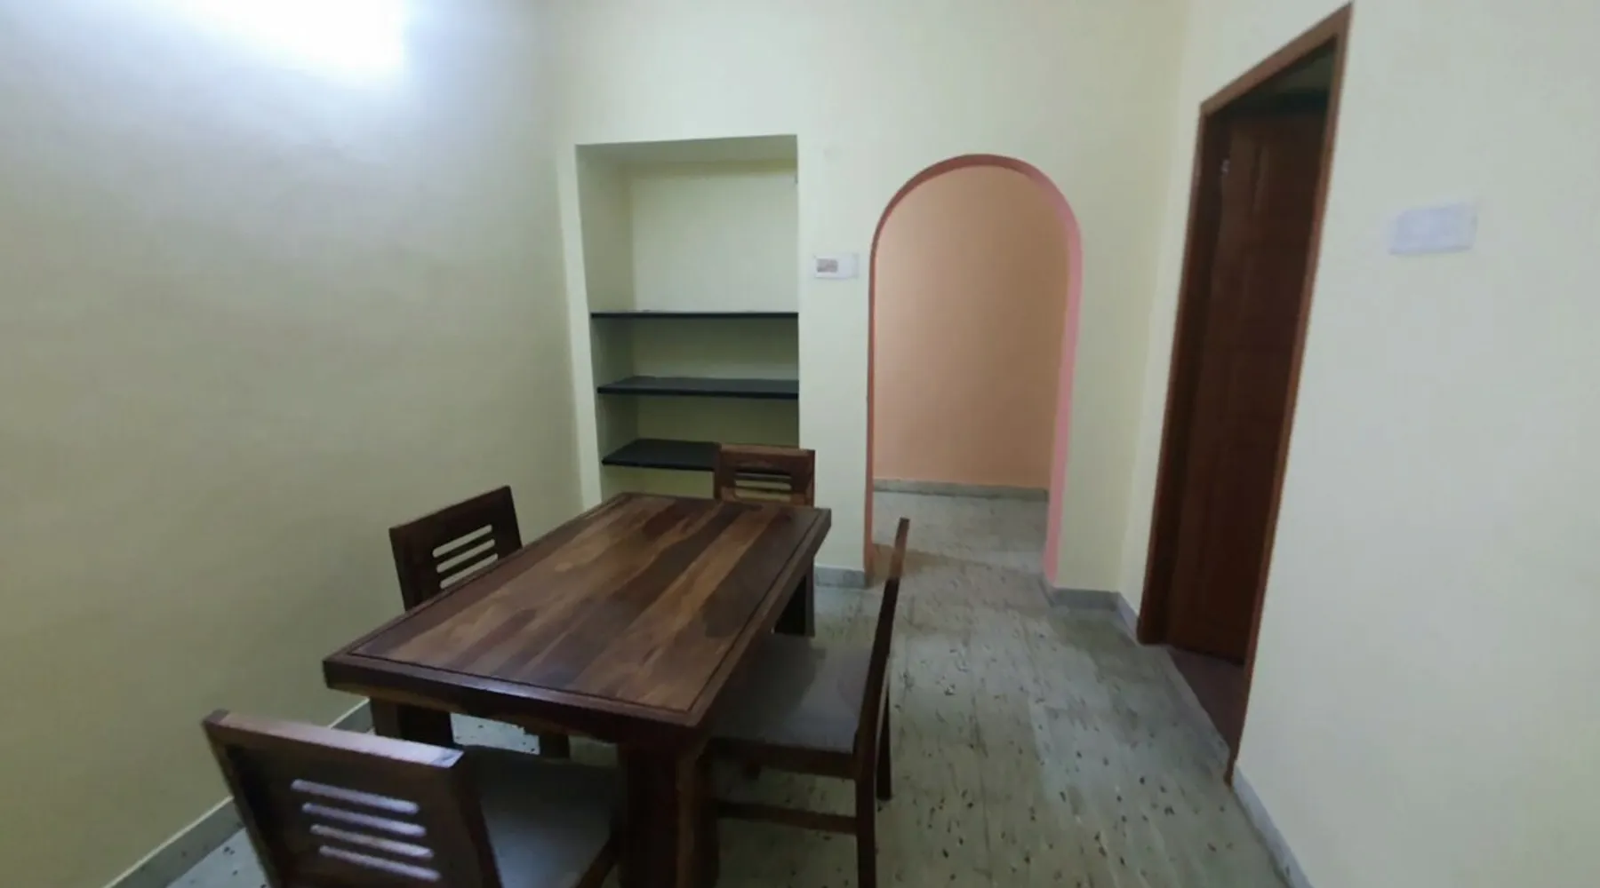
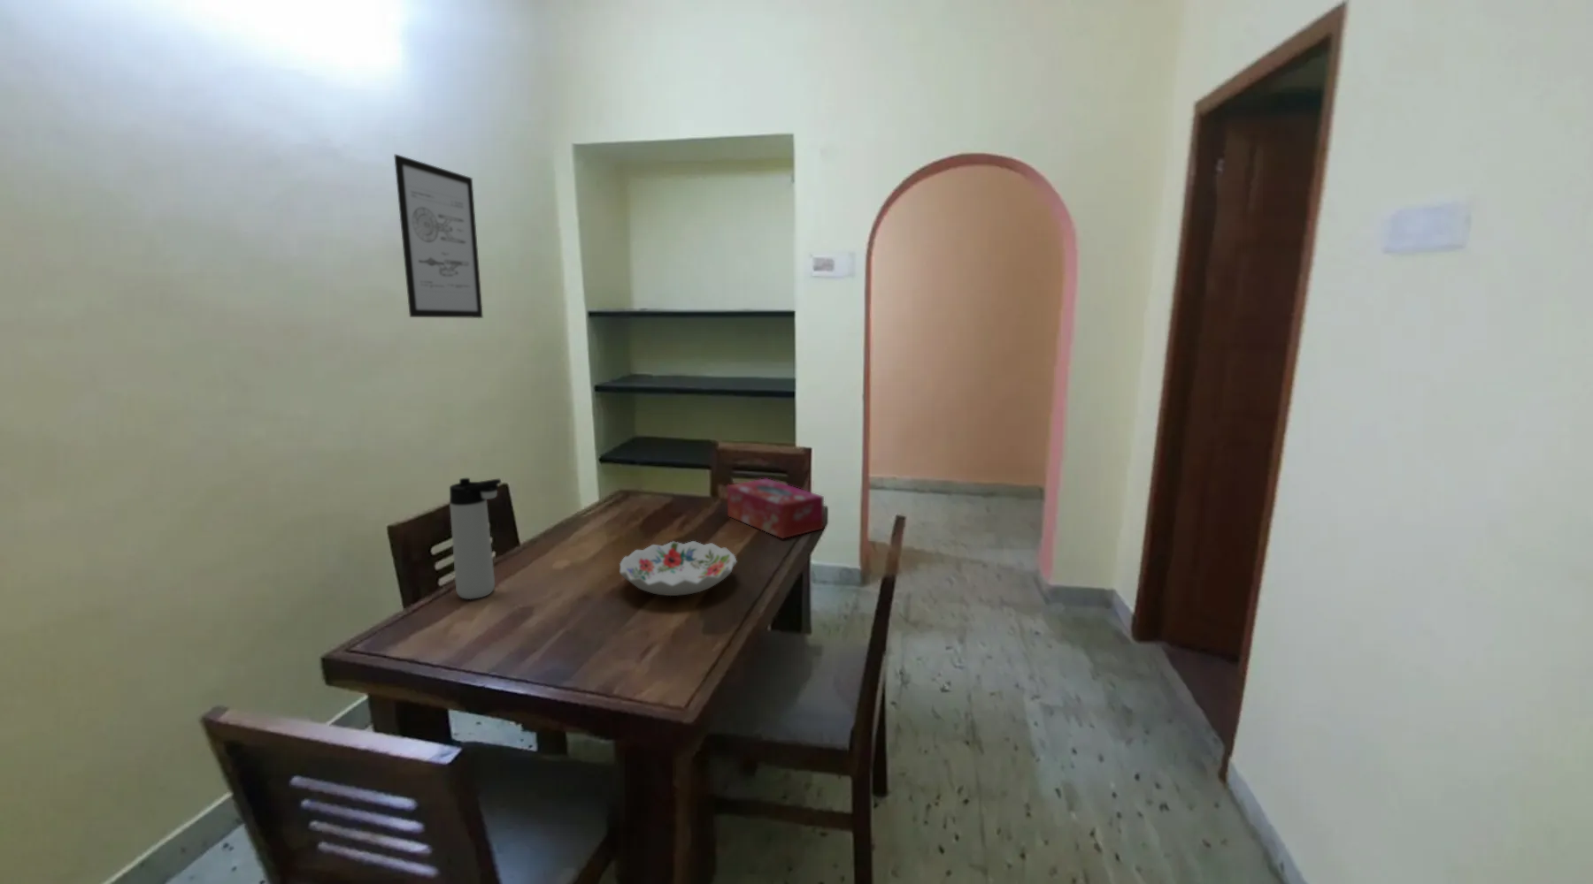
+ thermos bottle [449,477,502,600]
+ tissue box [727,477,825,539]
+ decorative bowl [619,540,738,597]
+ wall art [393,154,484,319]
